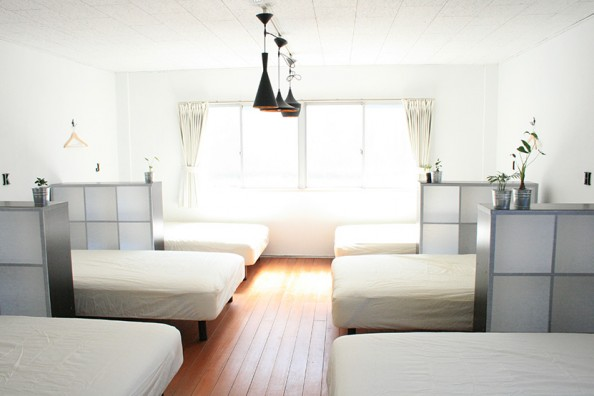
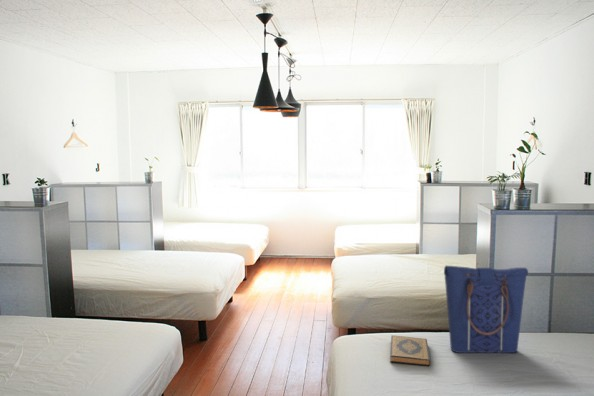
+ hardback book [389,334,431,367]
+ tote bag [443,265,529,354]
